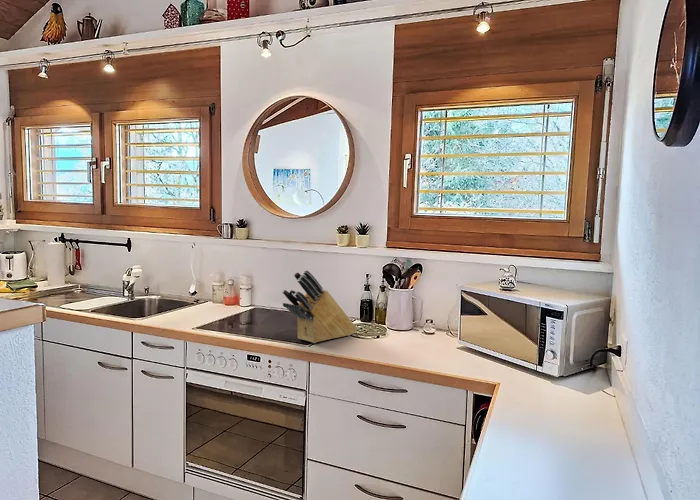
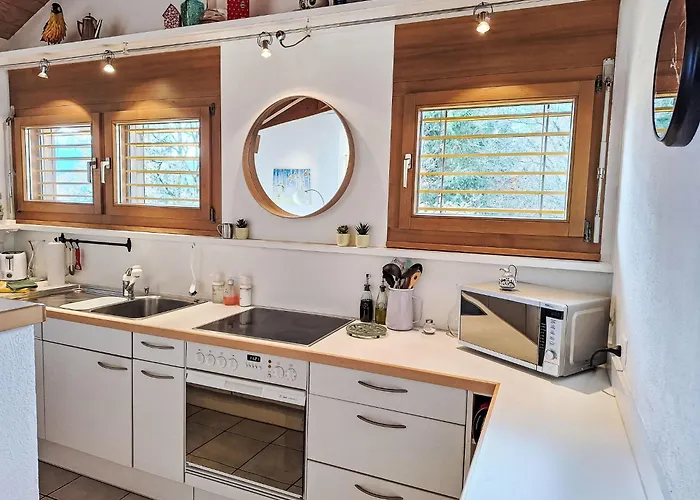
- knife block [281,269,358,344]
